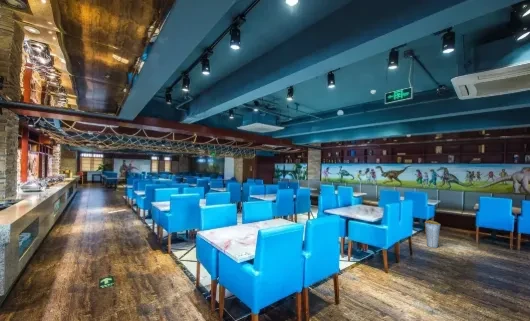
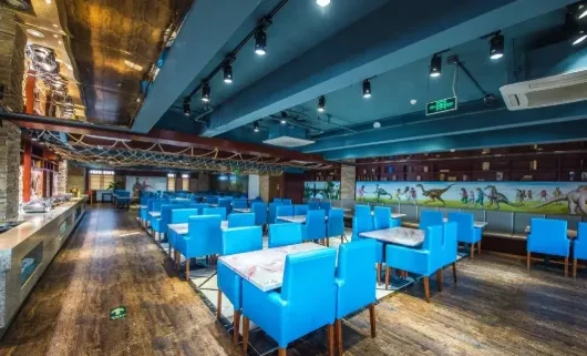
- bucket [424,219,441,249]
